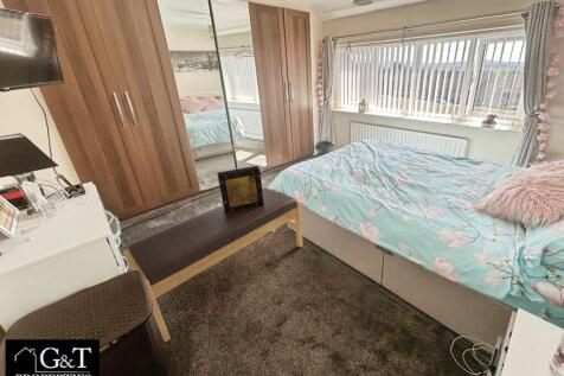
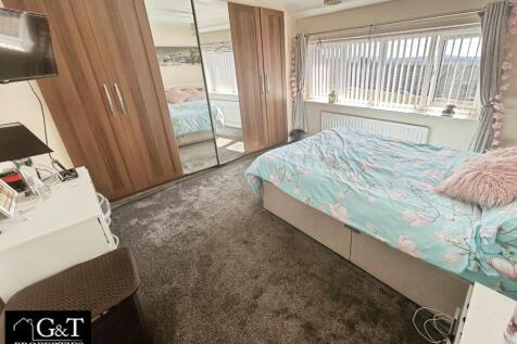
- decorative box [217,165,264,214]
- bench [122,186,303,343]
